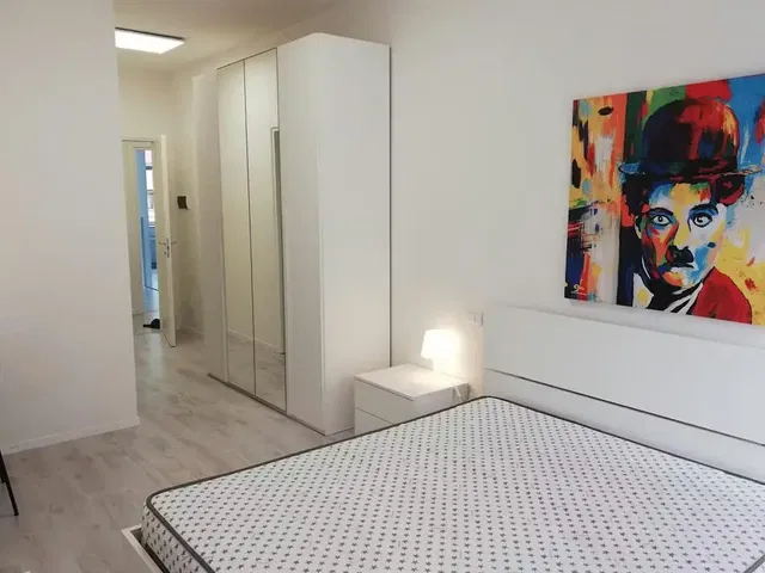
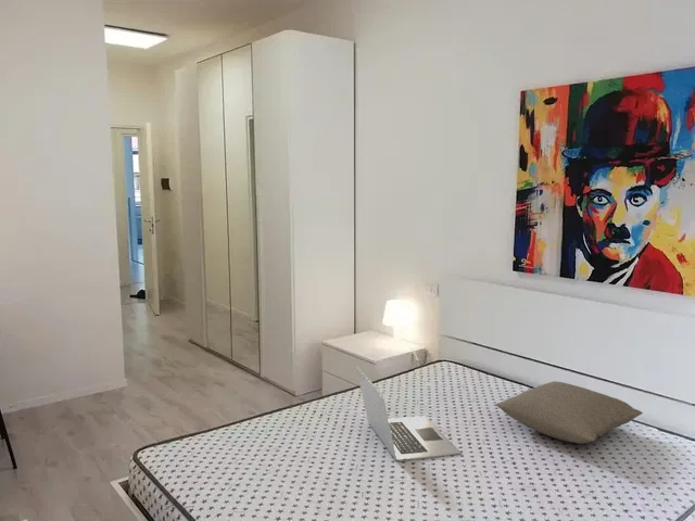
+ pillow [495,380,644,445]
+ laptop [355,366,462,462]
